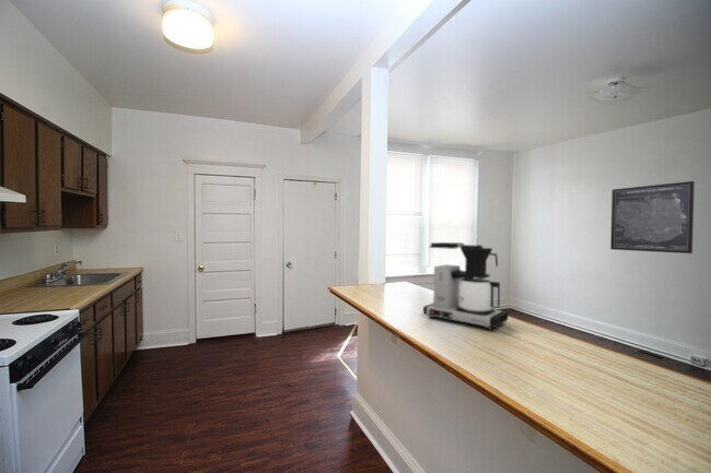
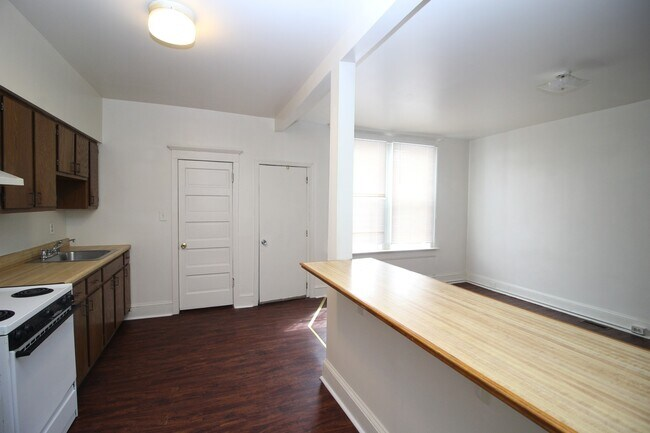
- coffee maker [422,241,510,331]
- wall art [609,180,696,255]
